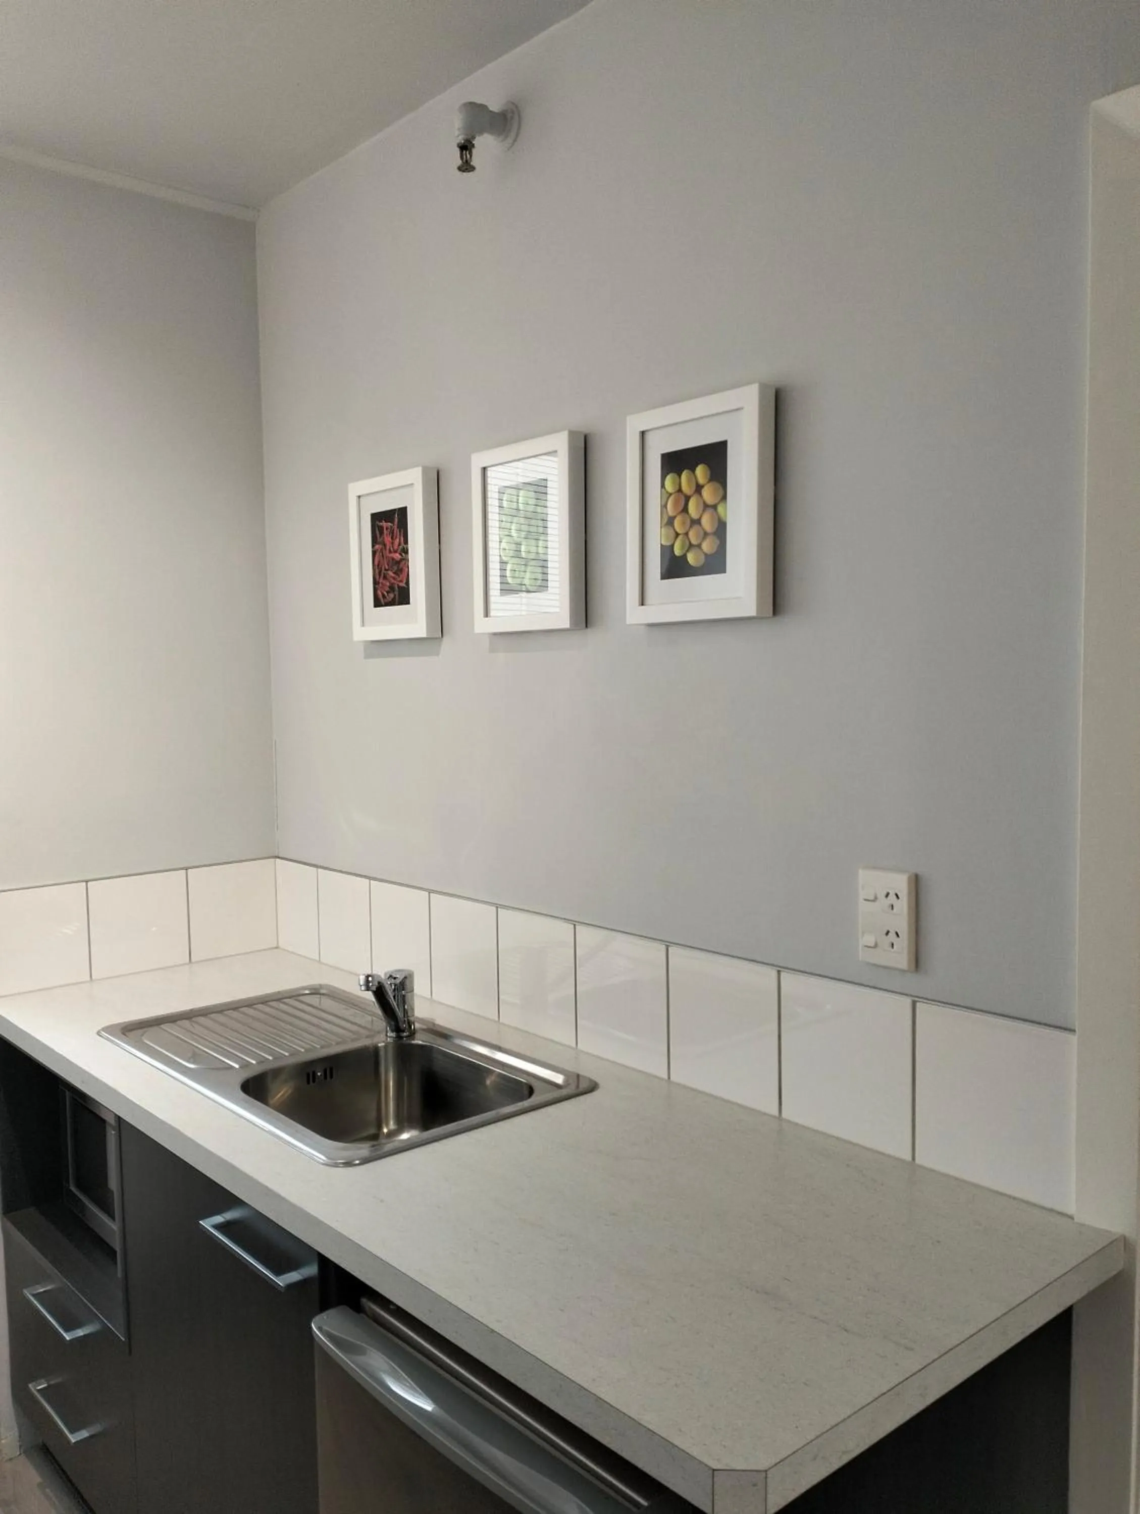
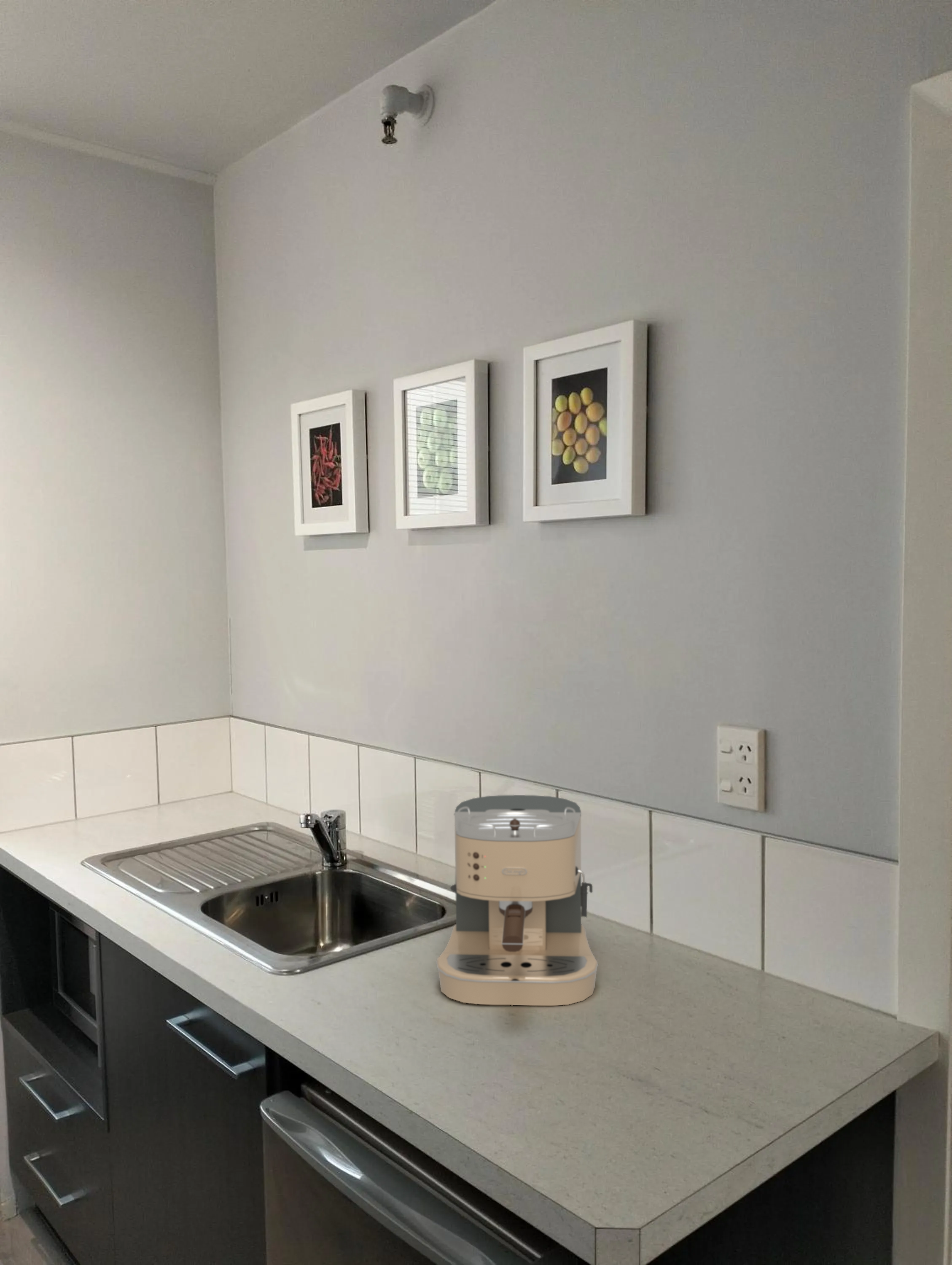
+ coffee maker [436,794,599,1006]
